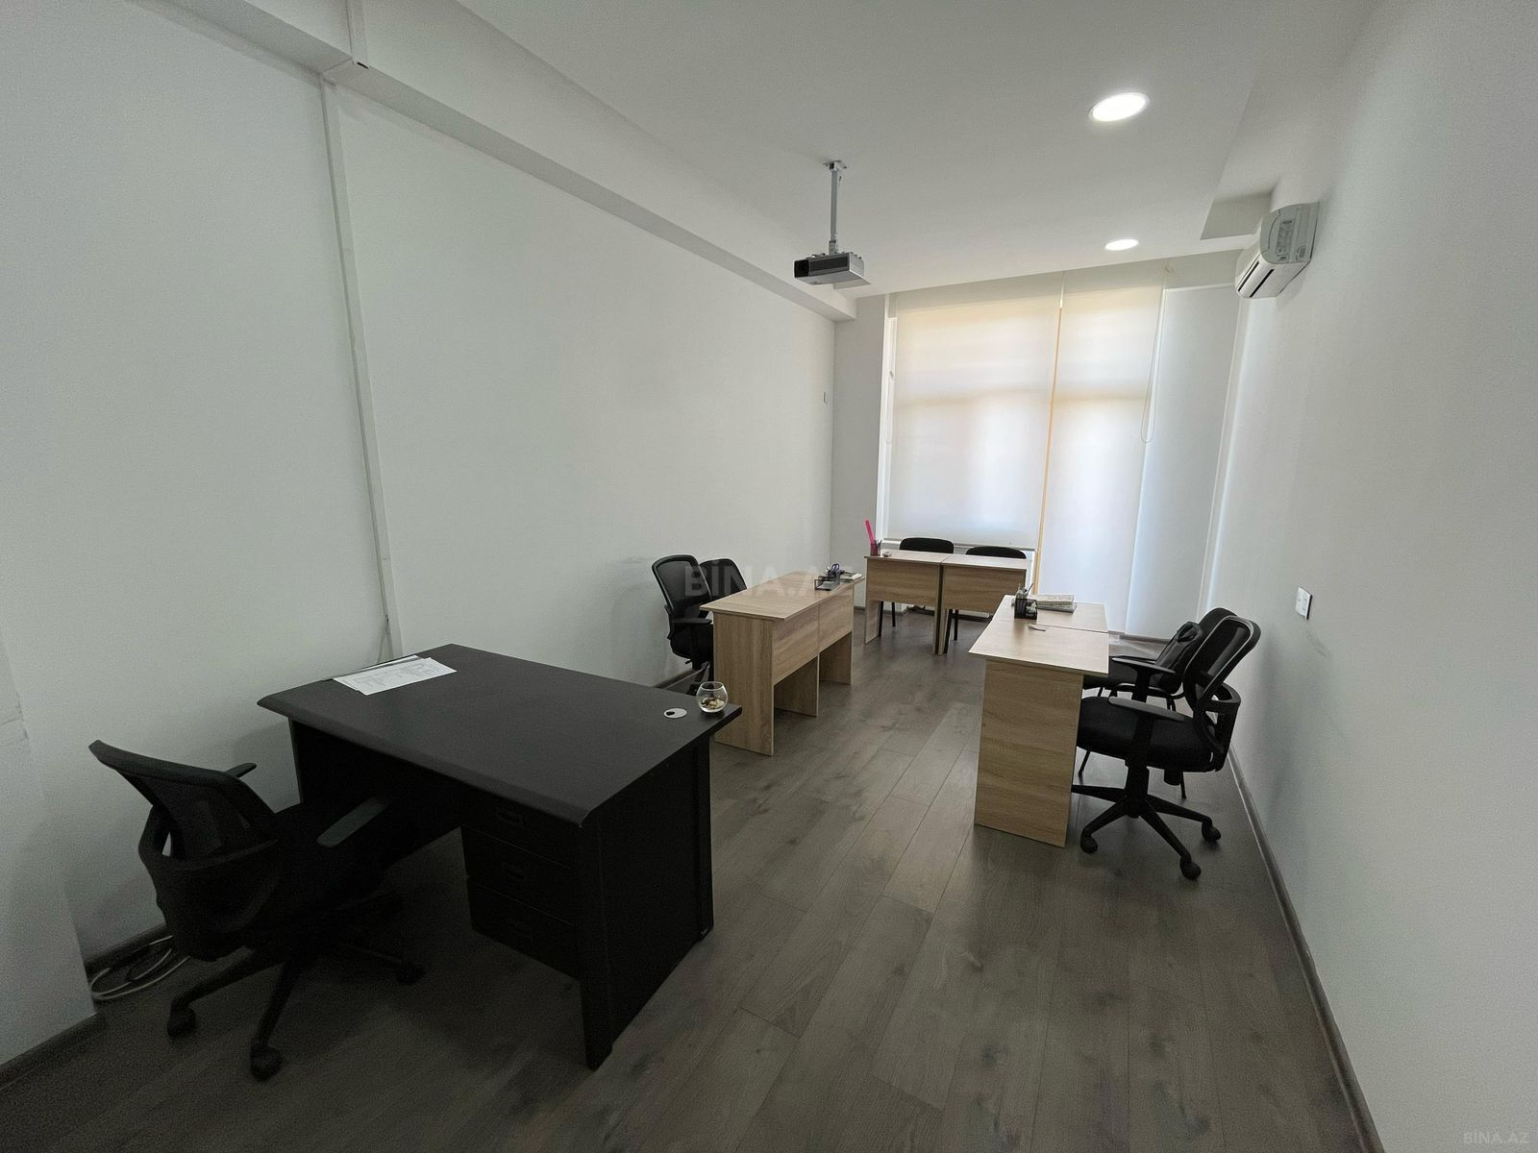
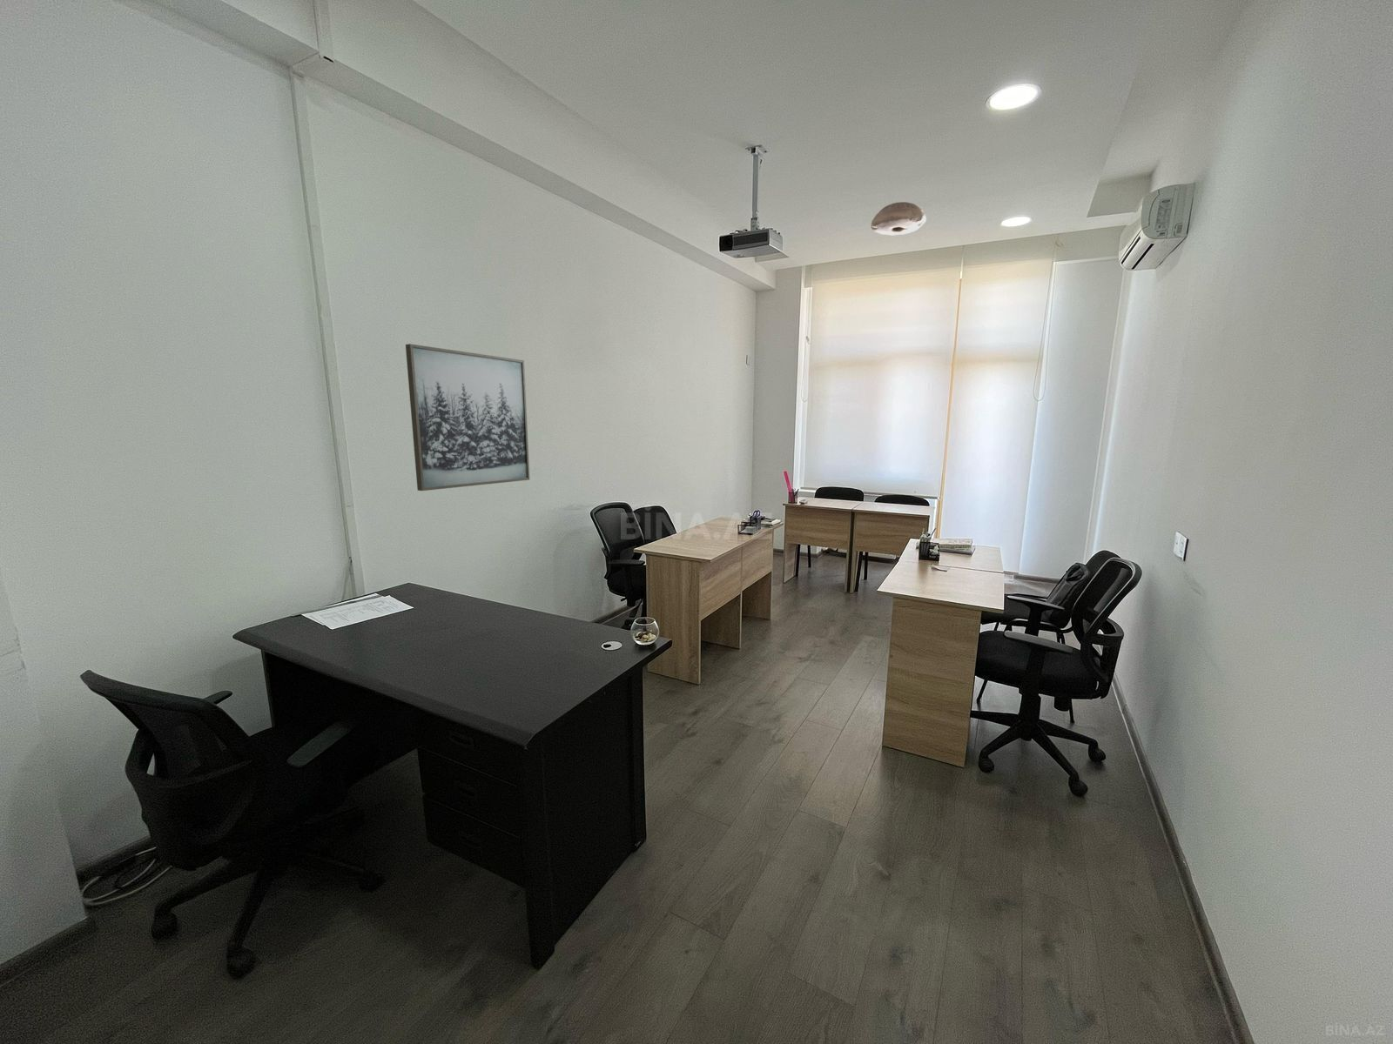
+ ceiling light [871,201,927,236]
+ wall art [405,343,530,491]
